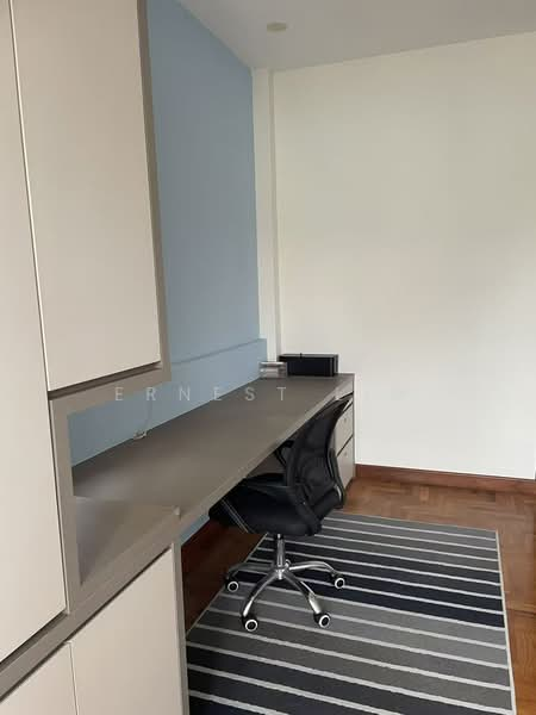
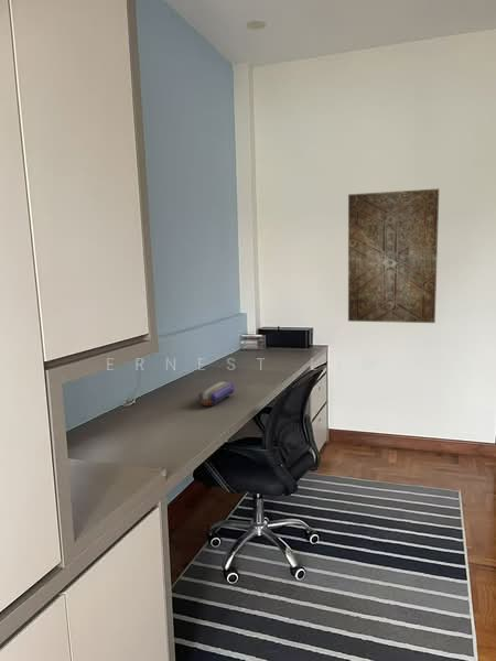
+ wall art [347,187,440,324]
+ pencil case [197,381,235,408]
